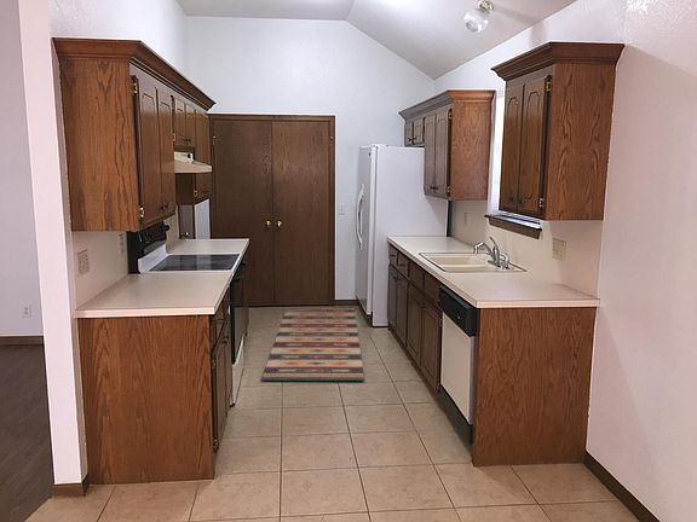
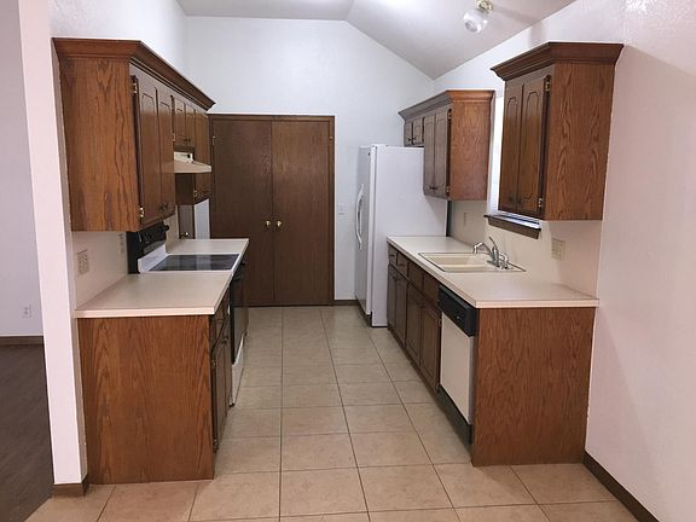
- rug [260,306,365,382]
